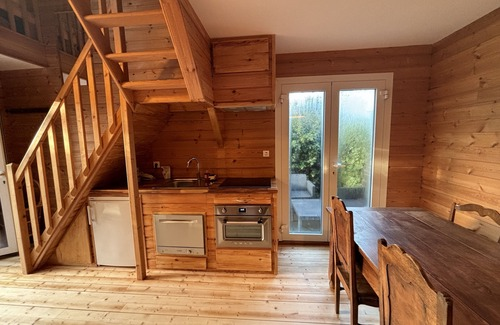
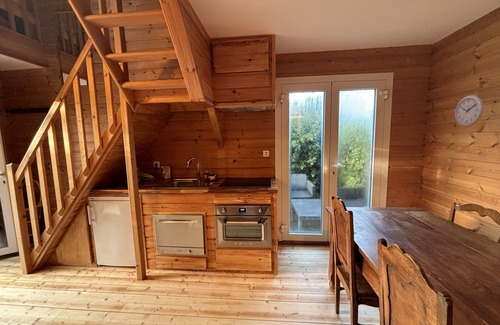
+ wall clock [454,94,484,128]
